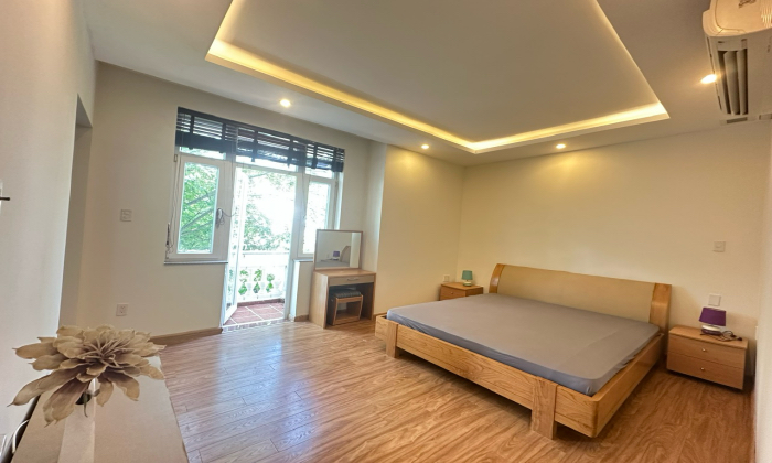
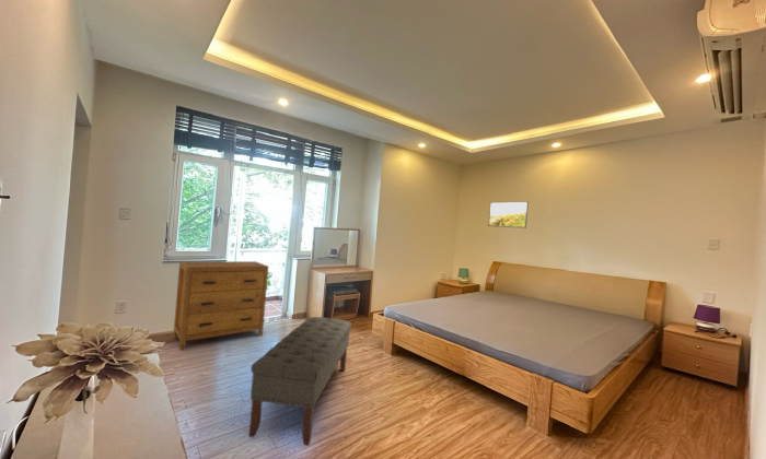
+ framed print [487,201,530,229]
+ dresser [172,260,269,351]
+ bench [248,316,352,447]
